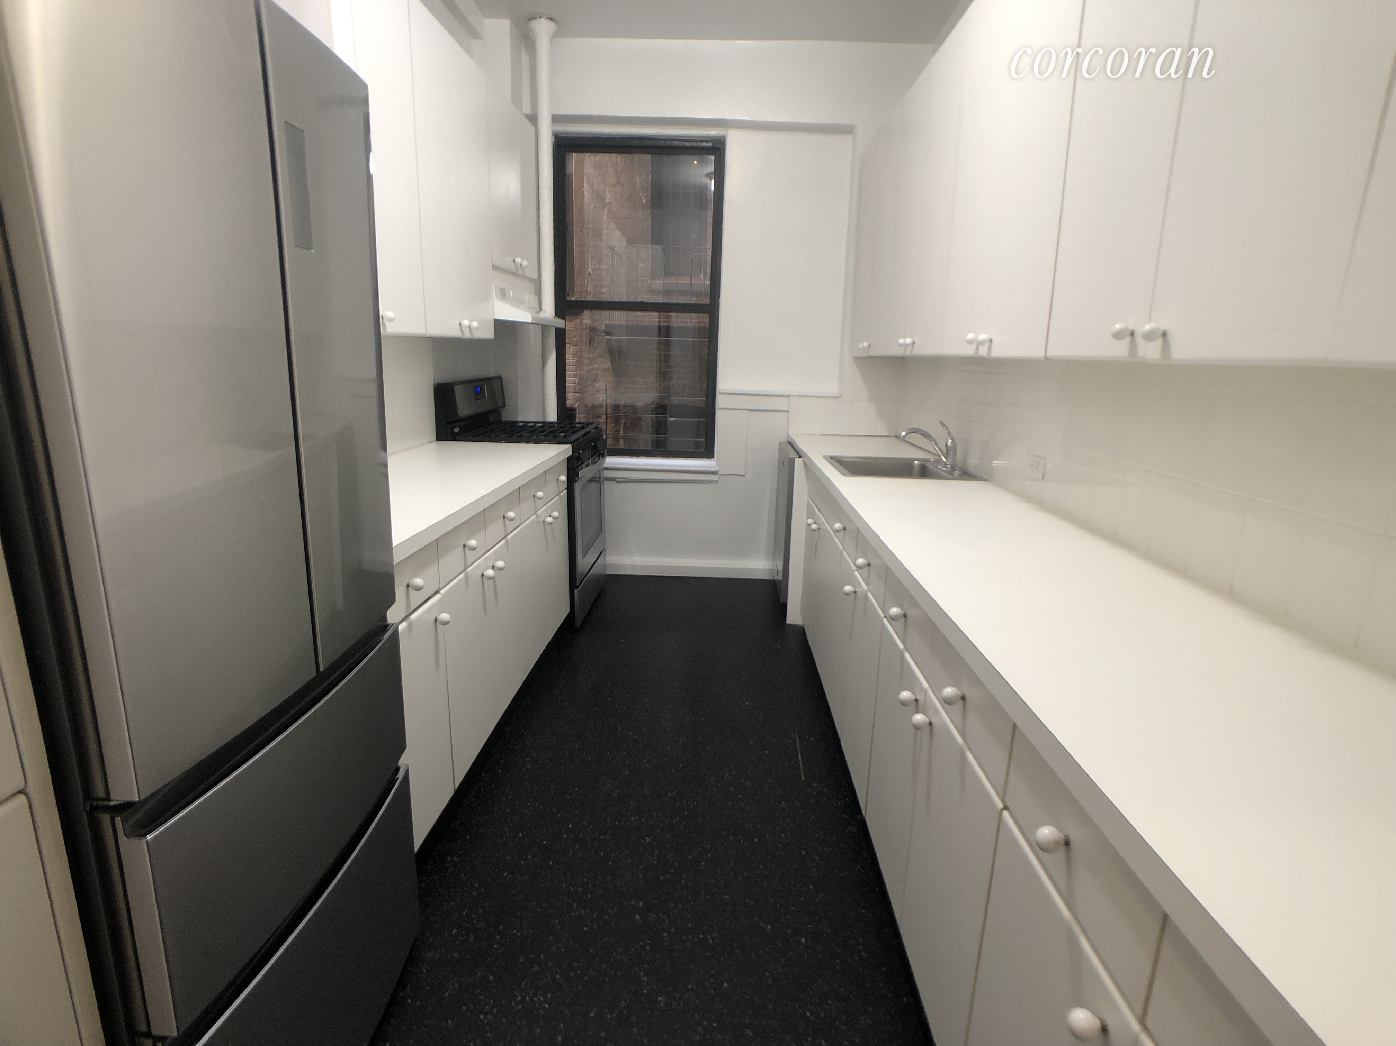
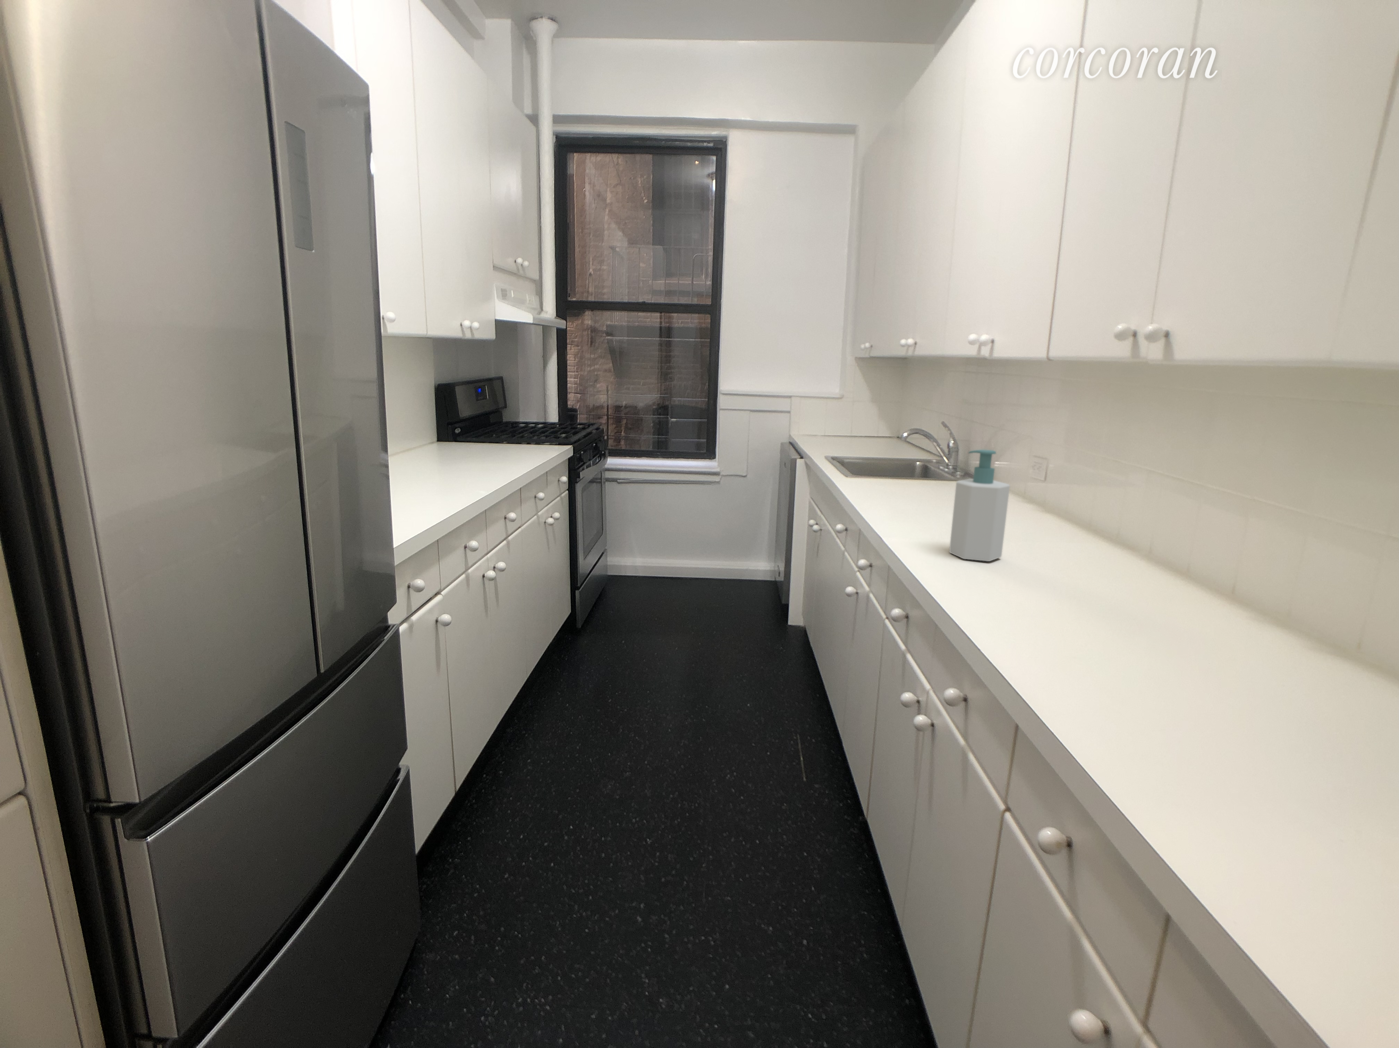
+ soap bottle [948,449,1010,561]
